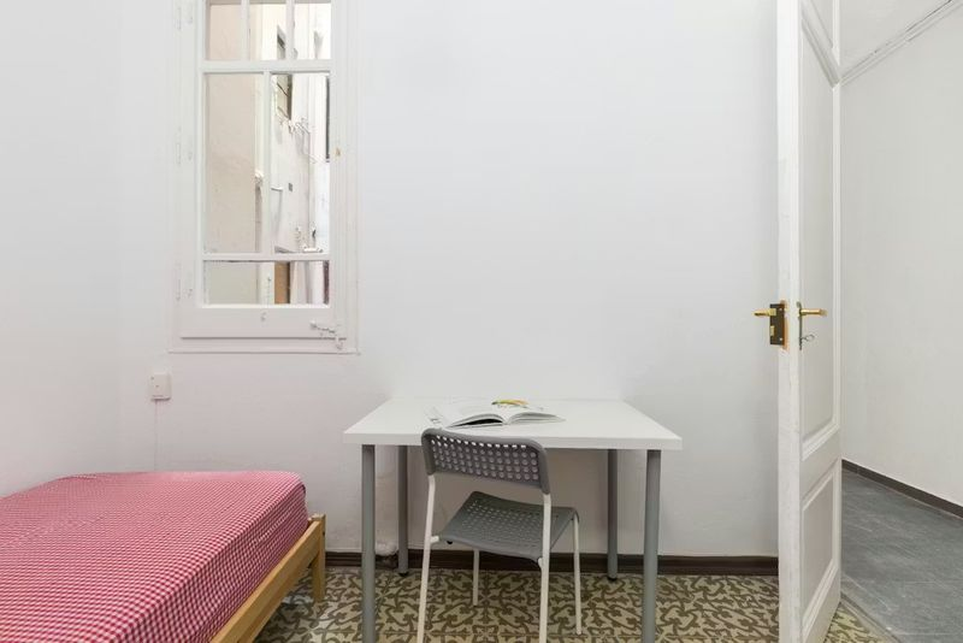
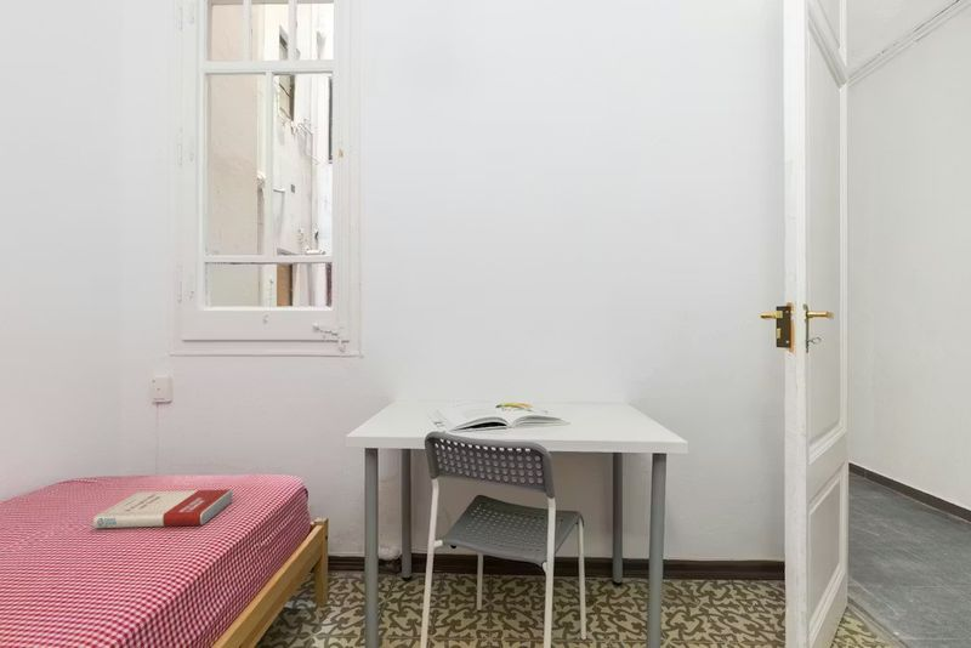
+ book [92,488,233,529]
